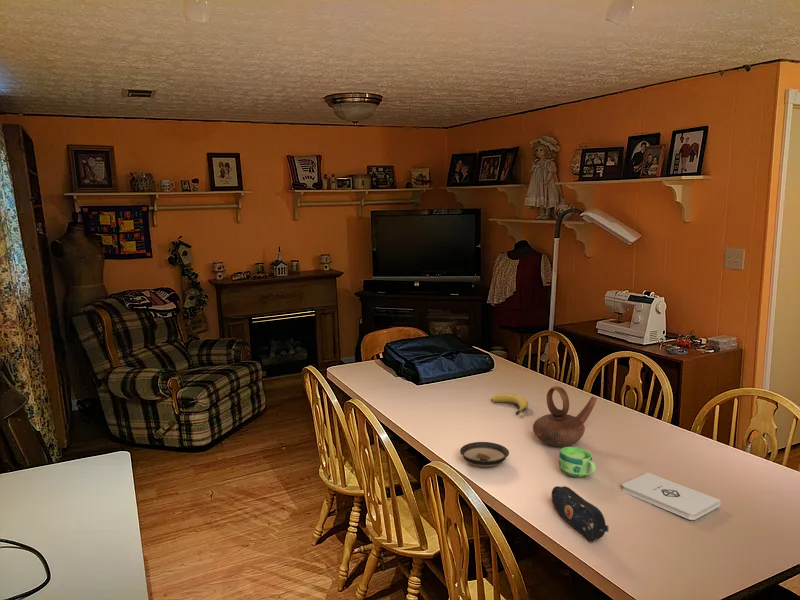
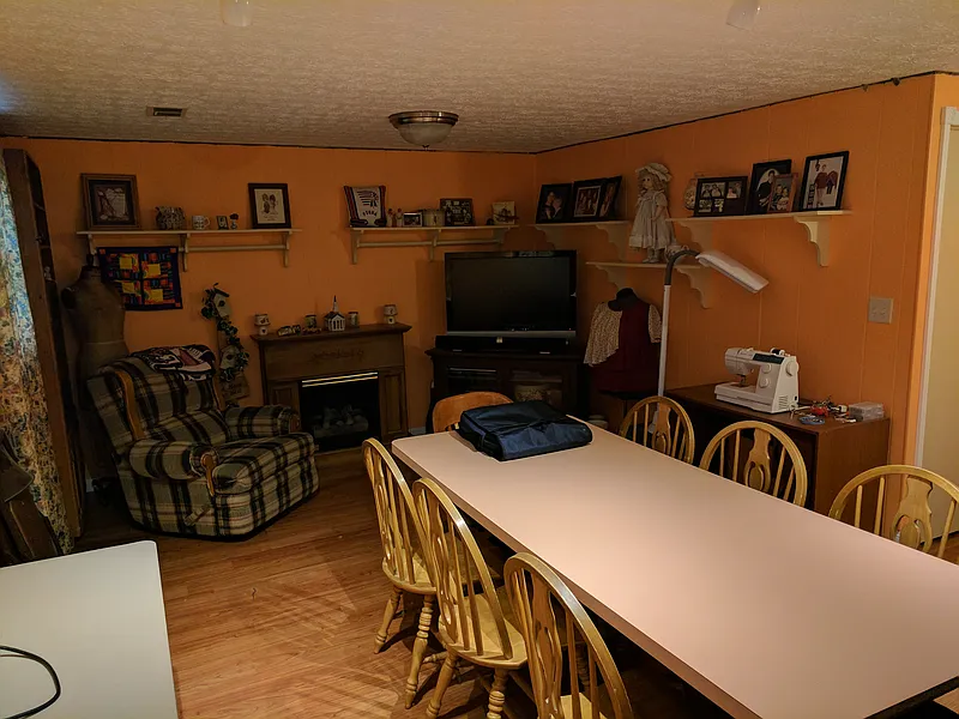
- teapot [532,385,598,448]
- cup [558,446,597,478]
- saucer [459,441,510,468]
- notepad [621,472,721,521]
- fruit [490,392,529,416]
- pencil case [551,485,610,543]
